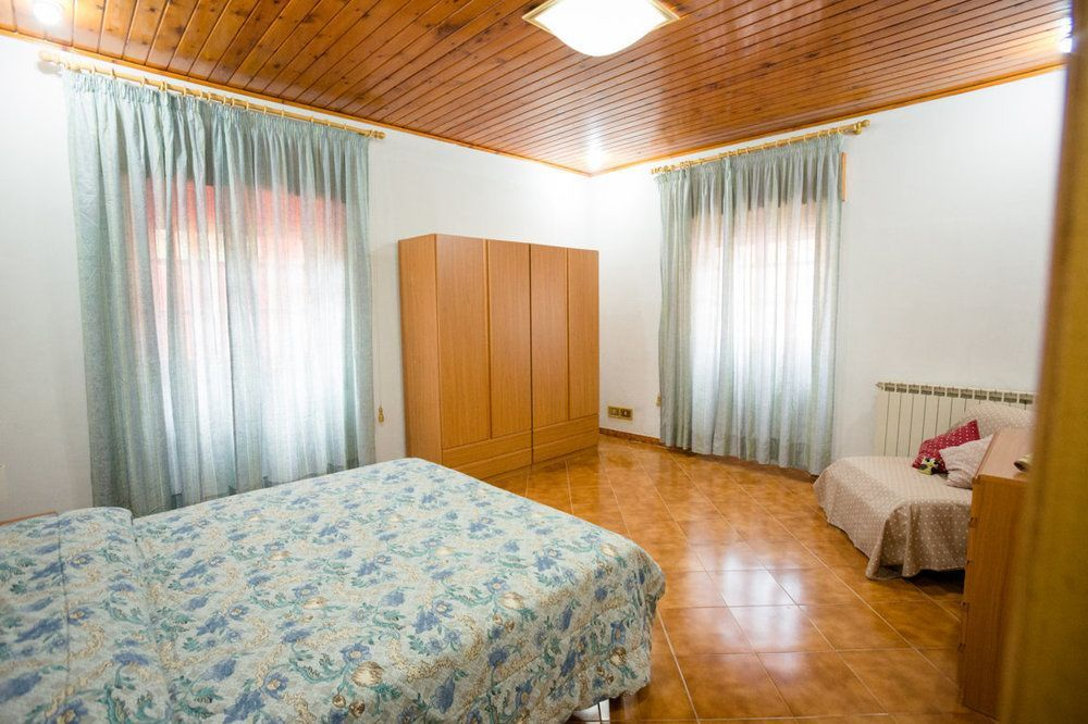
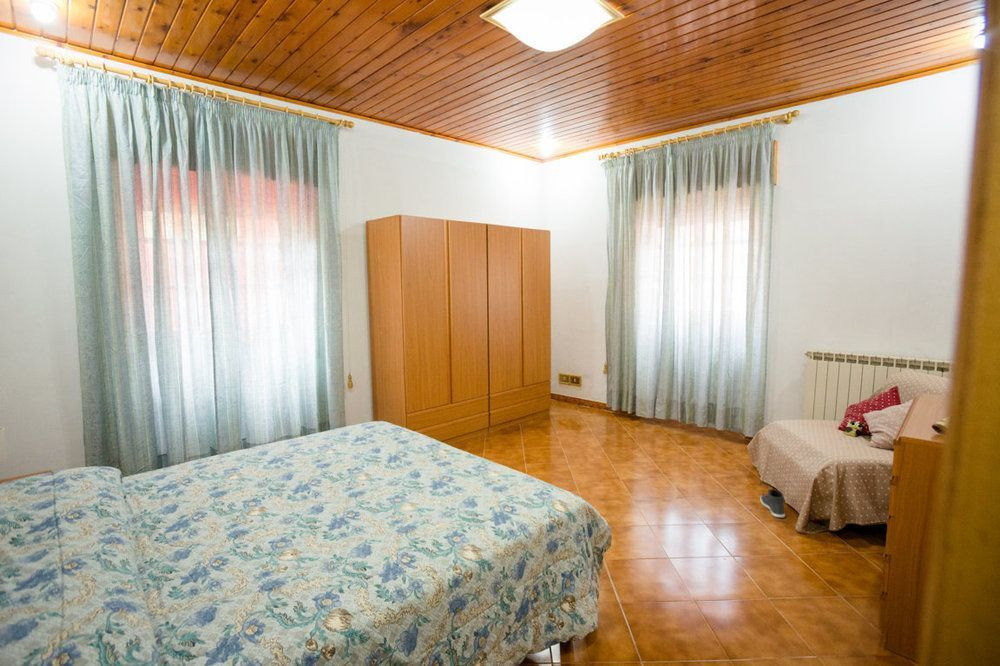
+ sneaker [760,488,786,518]
